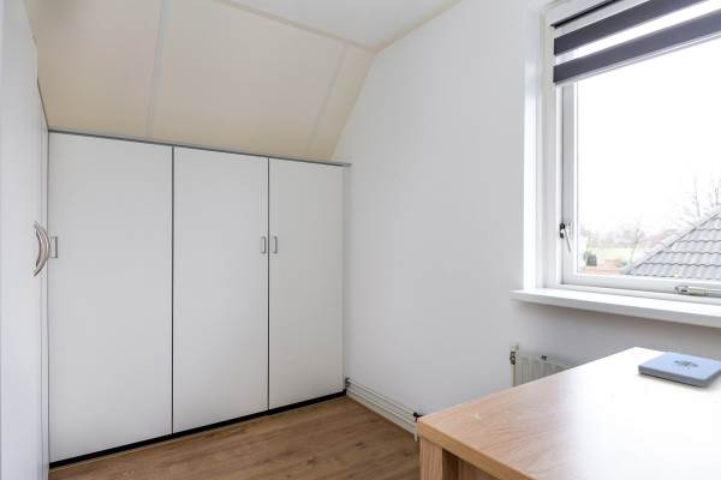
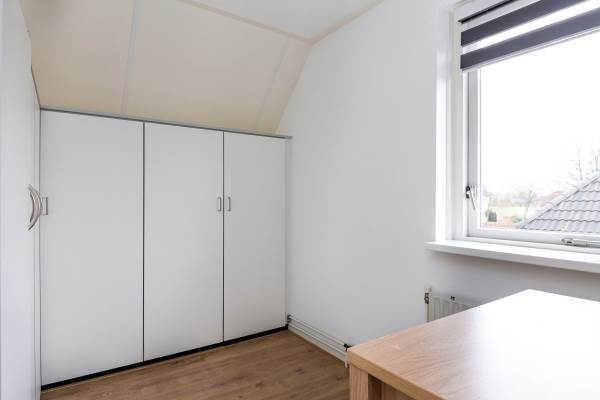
- notepad [637,350,721,388]
